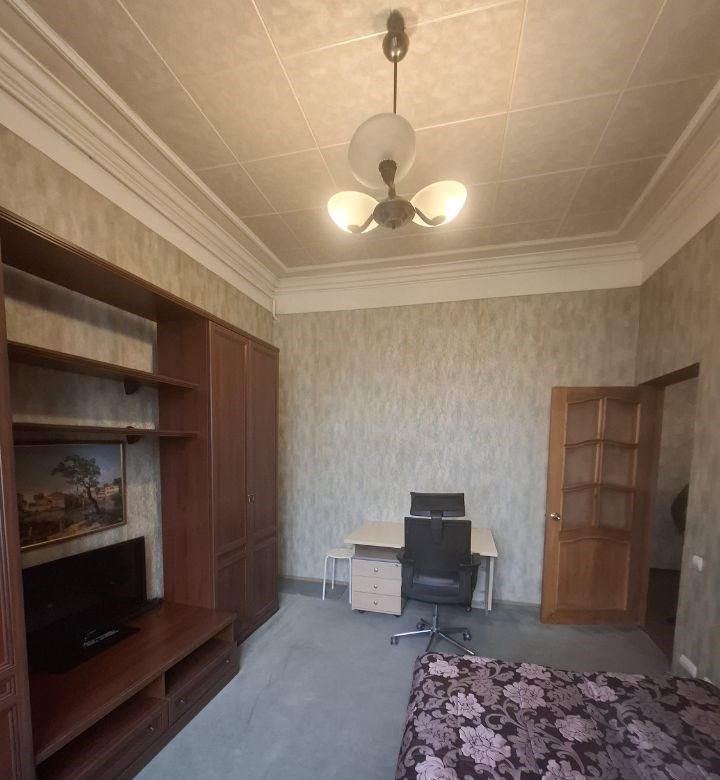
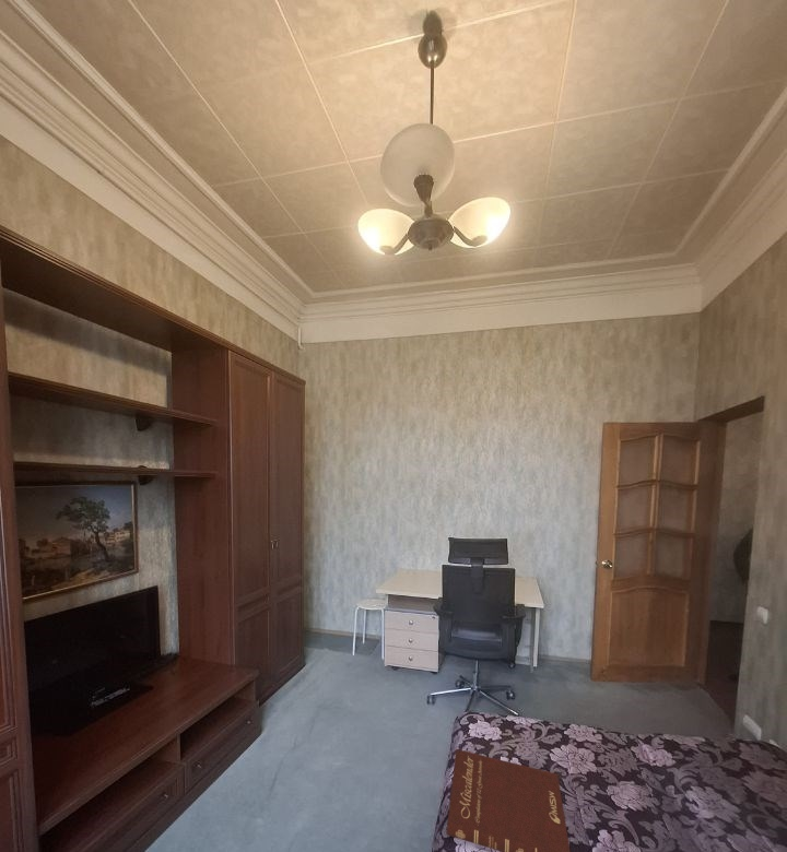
+ book [446,748,571,852]
